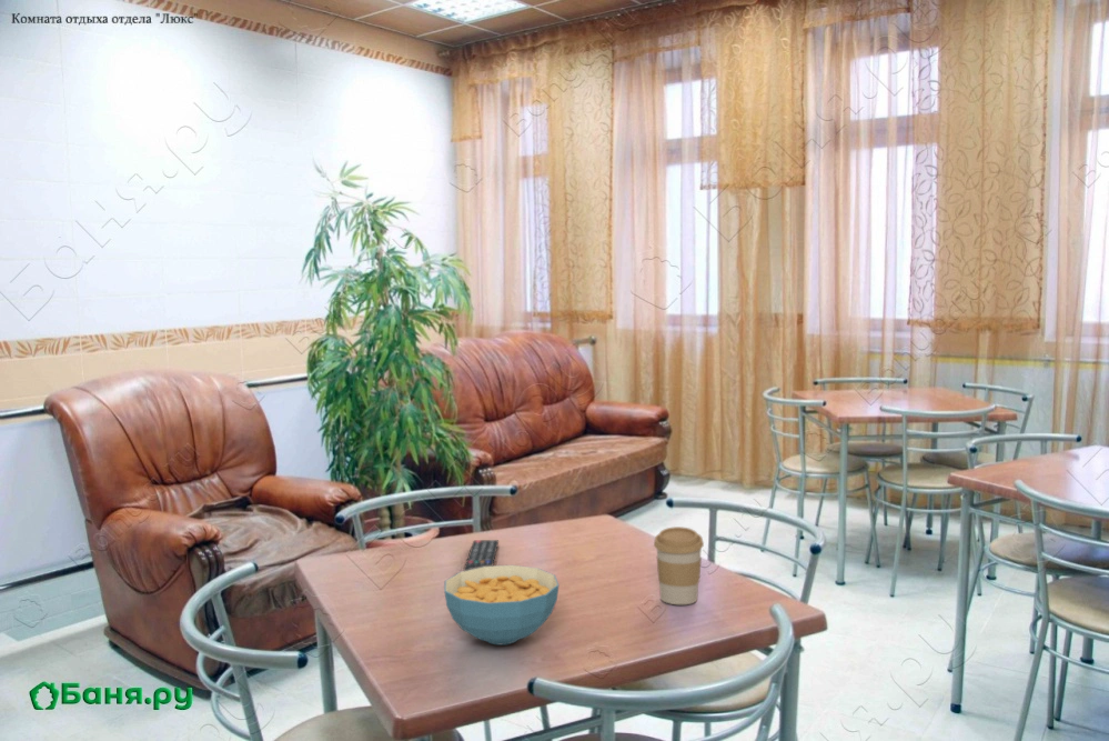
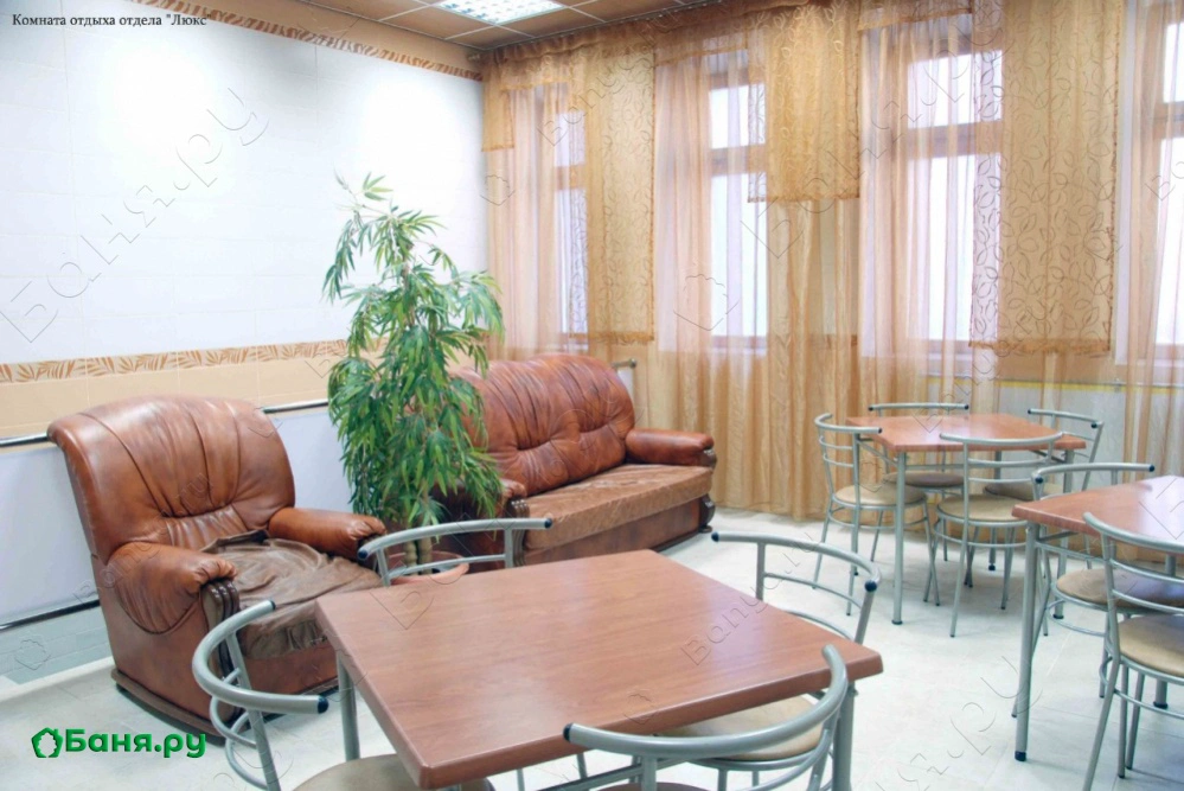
- remote control [463,539,500,571]
- cereal bowl [443,564,559,647]
- coffee cup [653,525,705,605]
